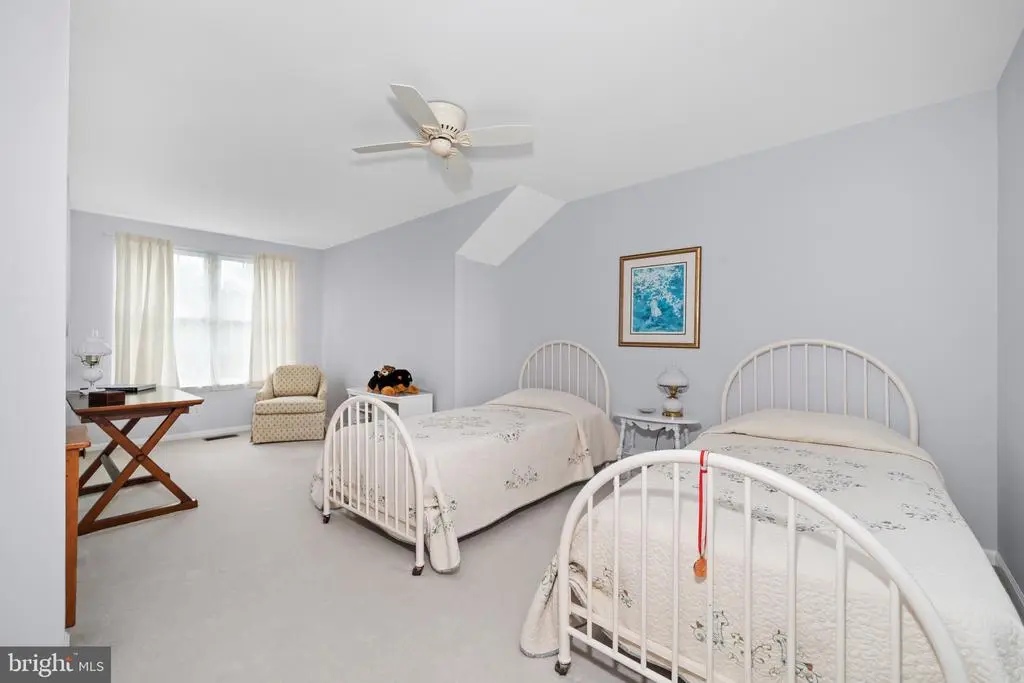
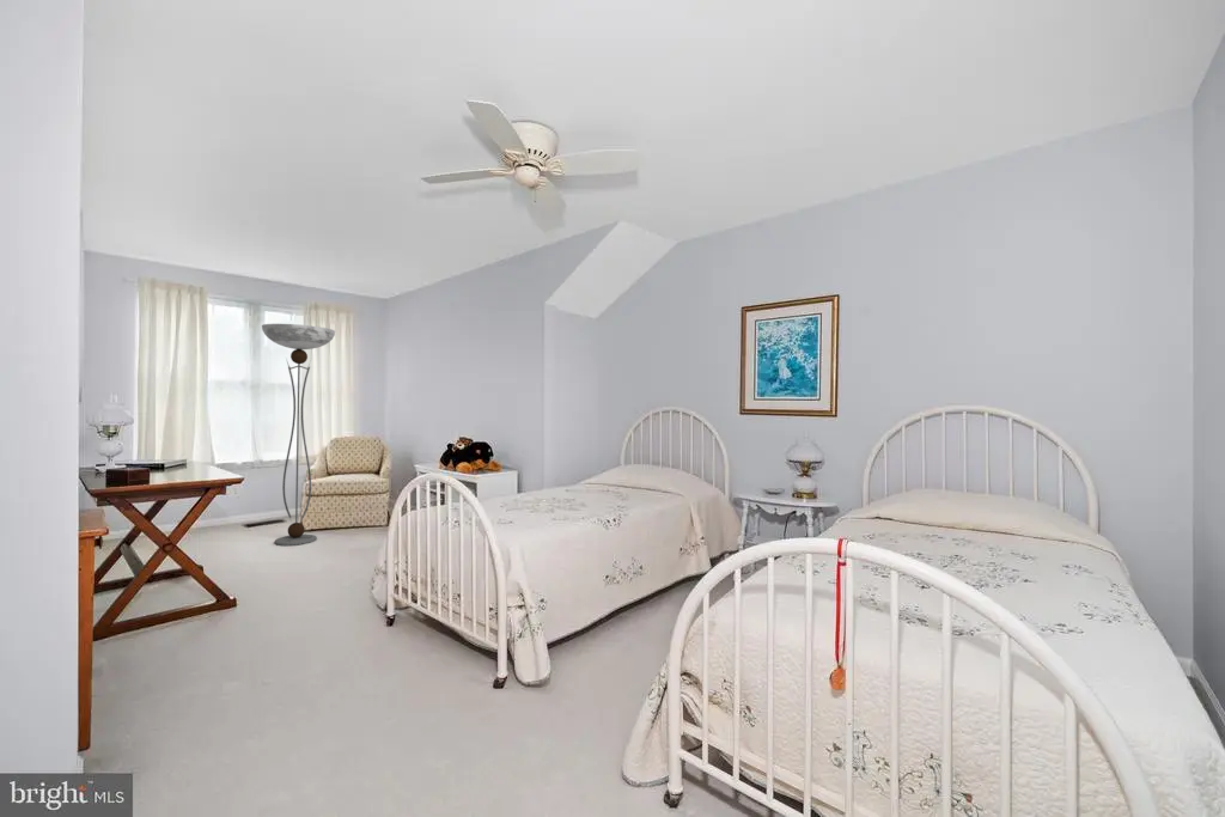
+ floor lamp [261,323,336,547]
